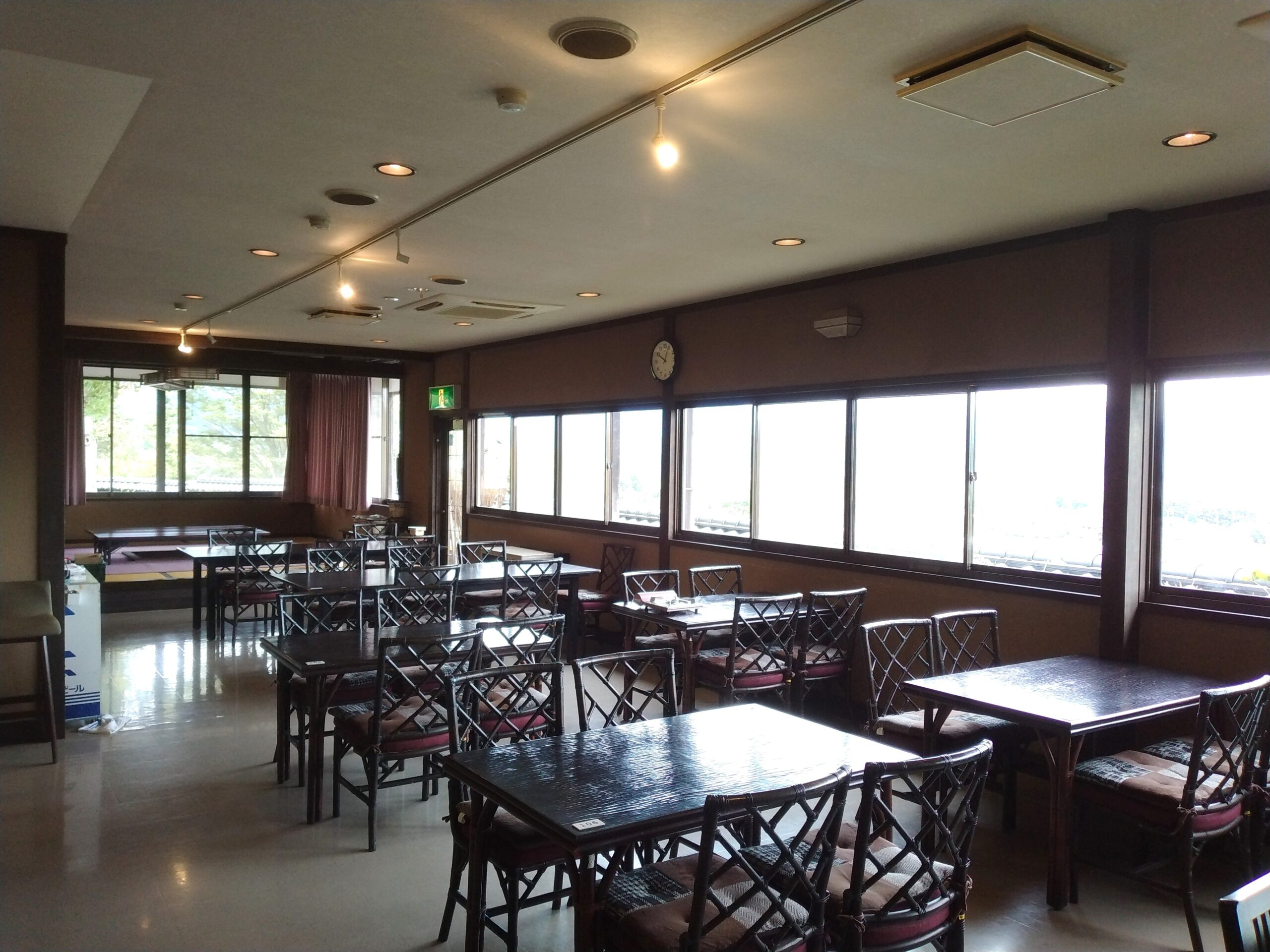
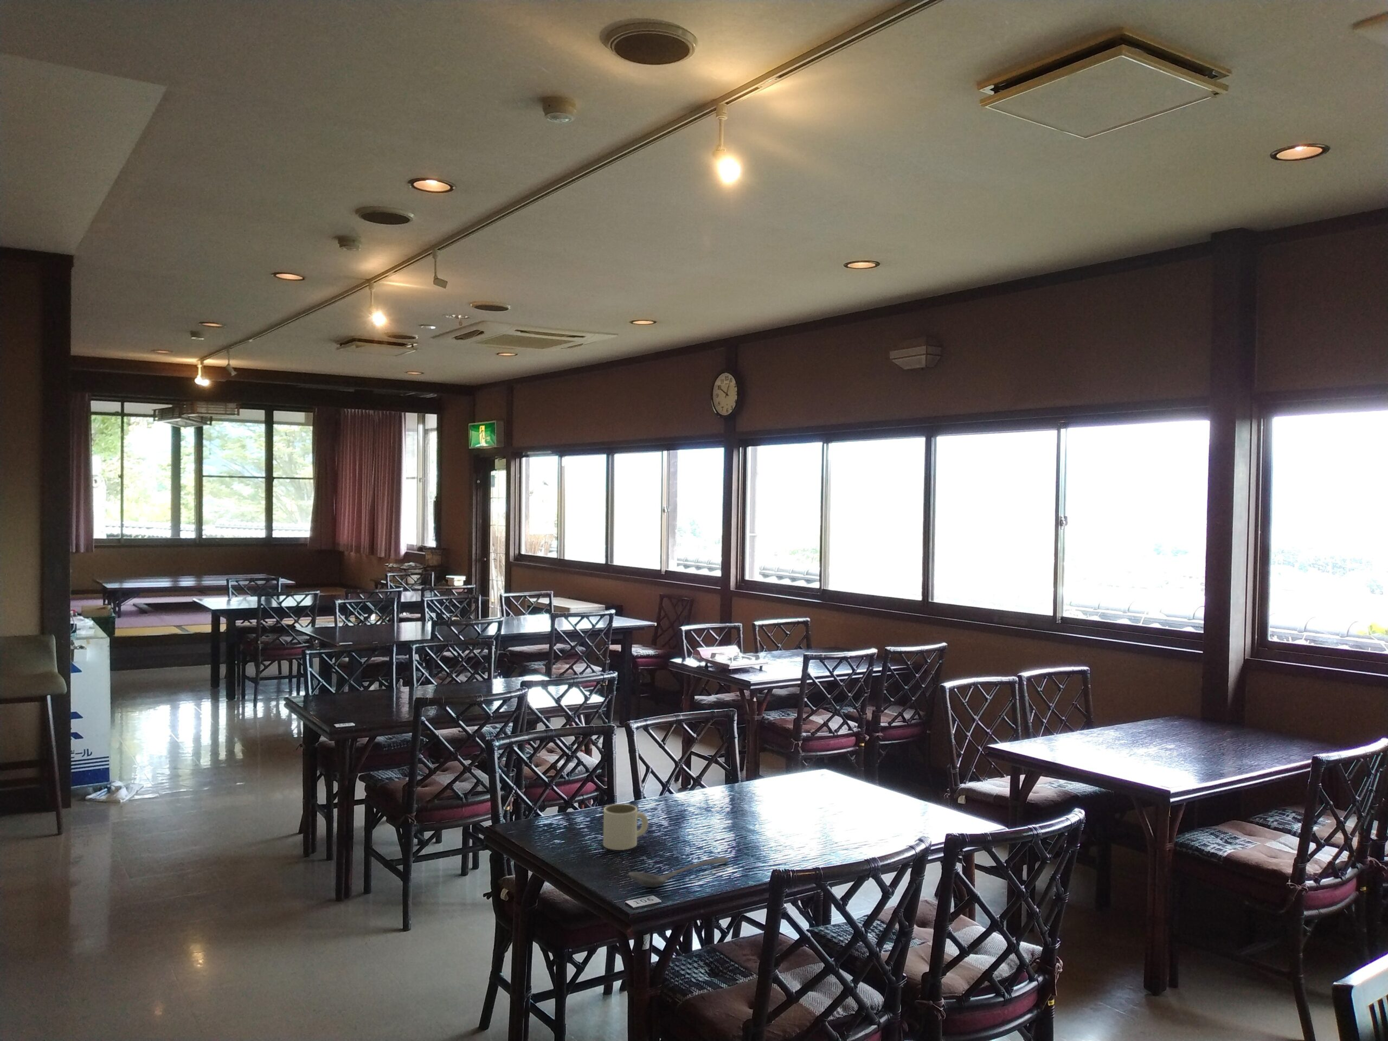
+ mug [602,803,649,851]
+ stirrer [627,856,729,888]
